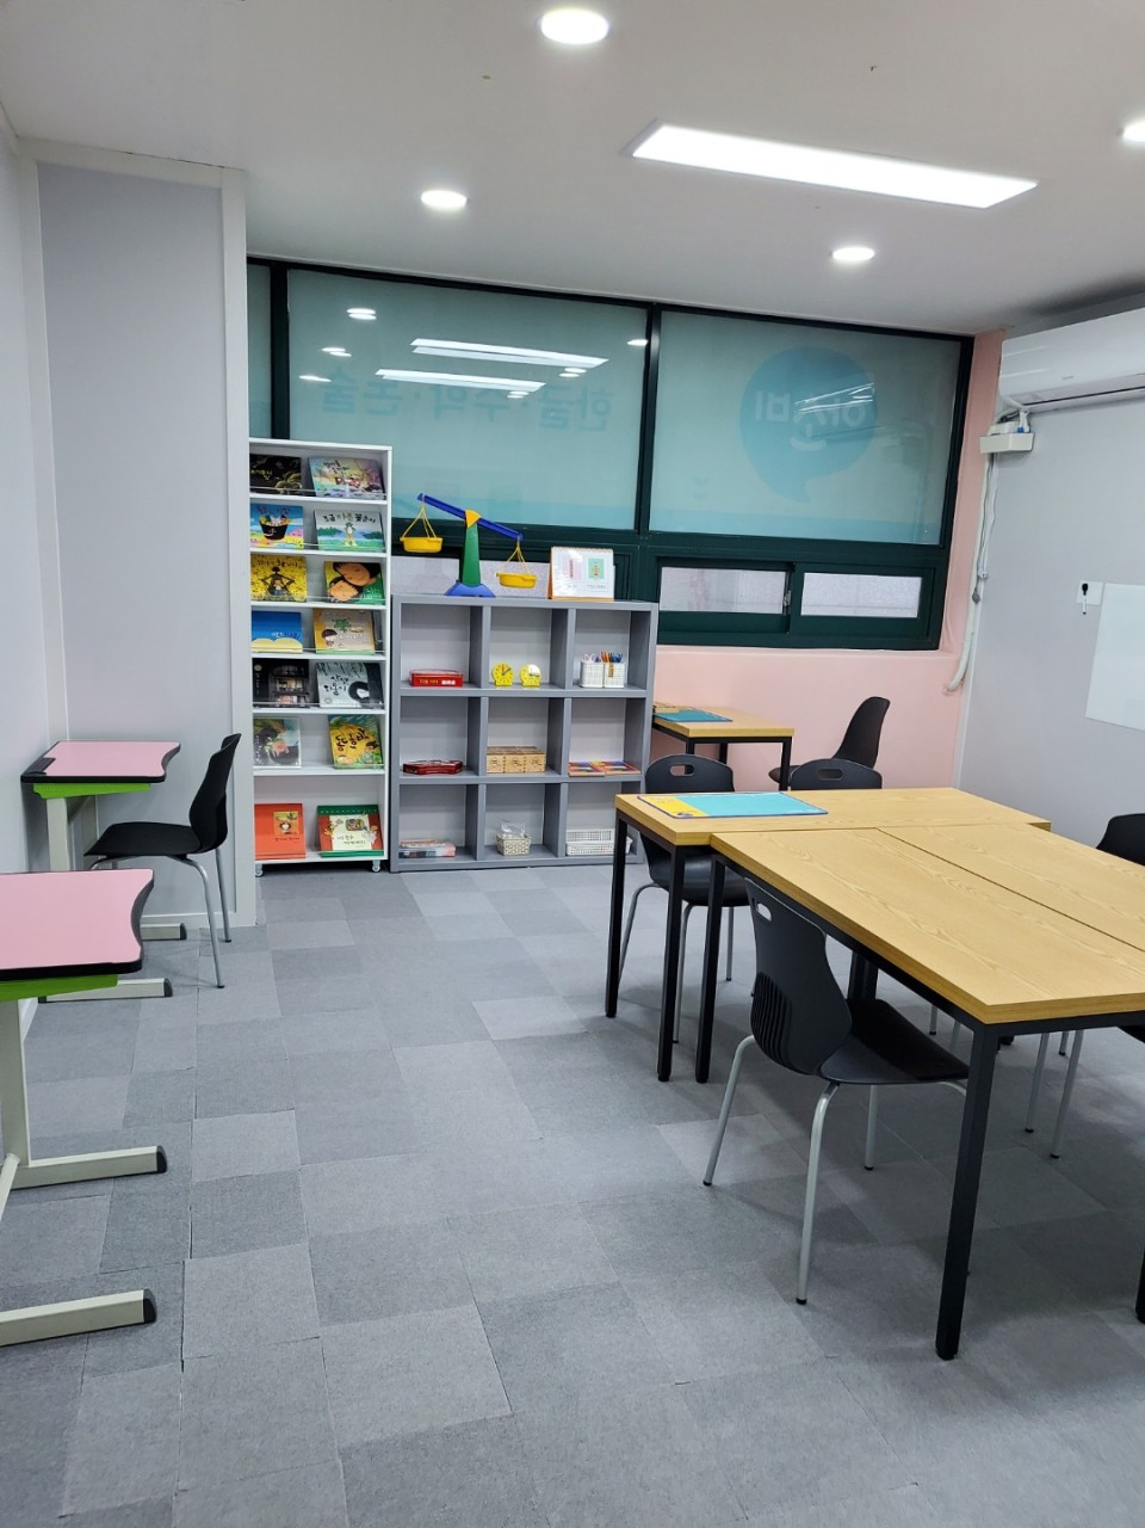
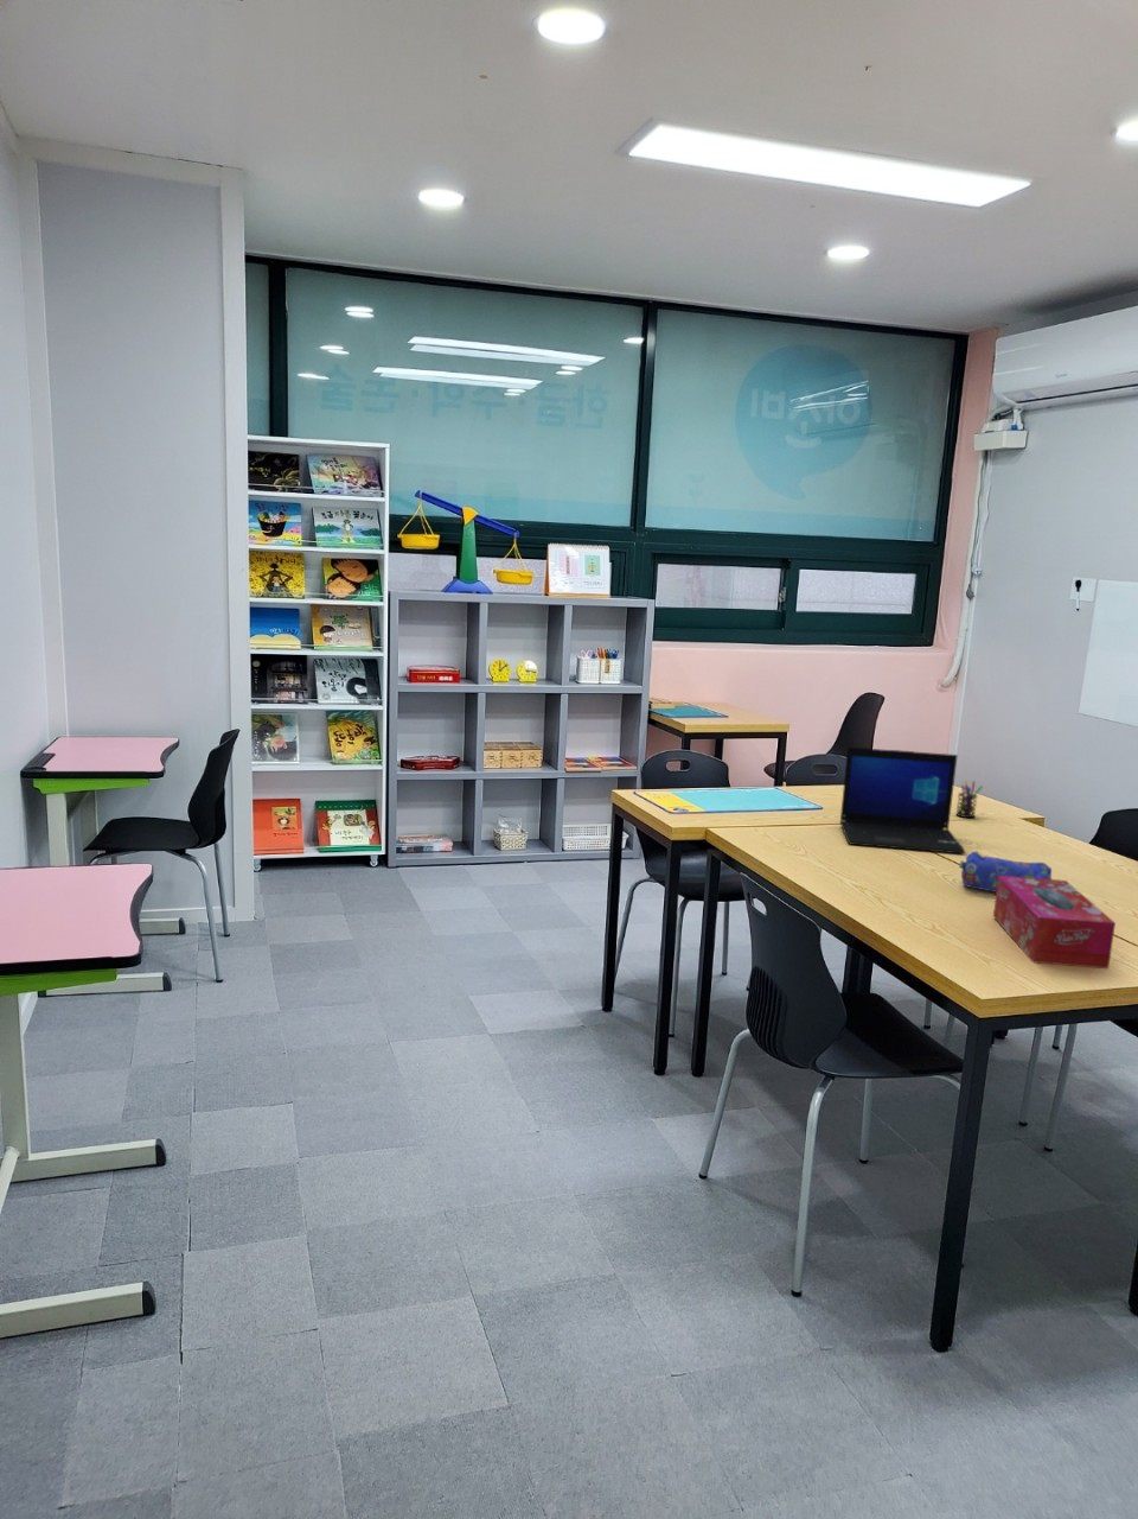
+ pencil case [957,849,1053,893]
+ tissue box [992,876,1116,970]
+ pen holder [954,780,984,819]
+ laptop [838,746,966,854]
